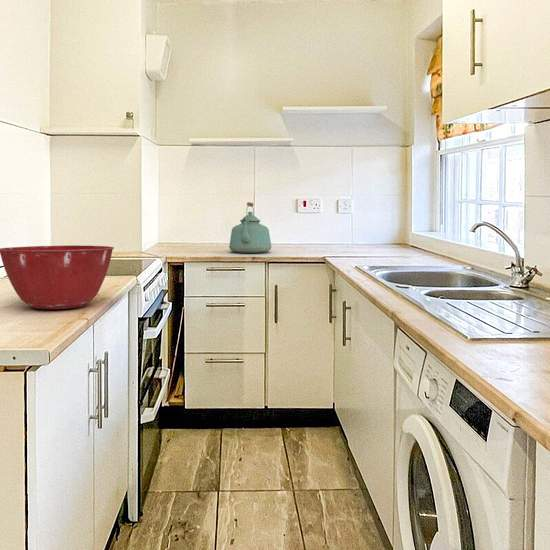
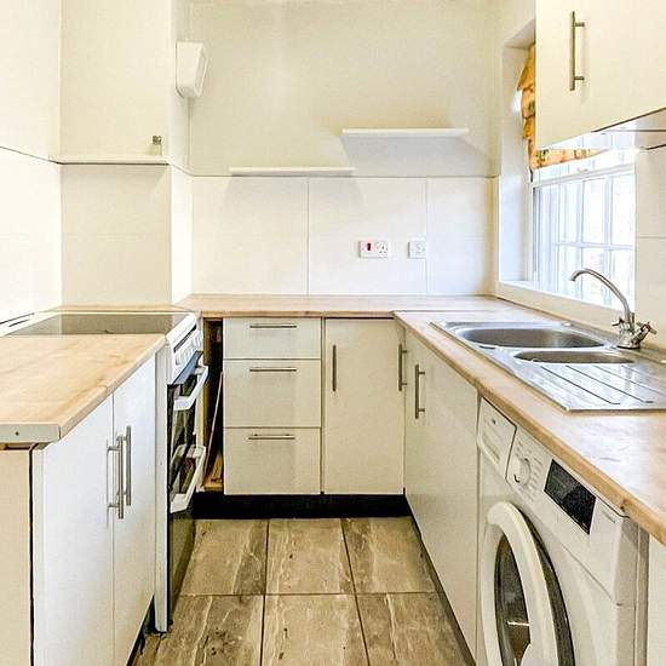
- kettle [228,201,272,254]
- mixing bowl [0,244,115,310]
